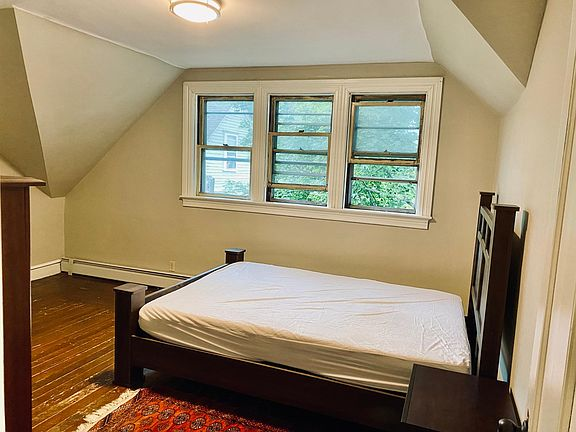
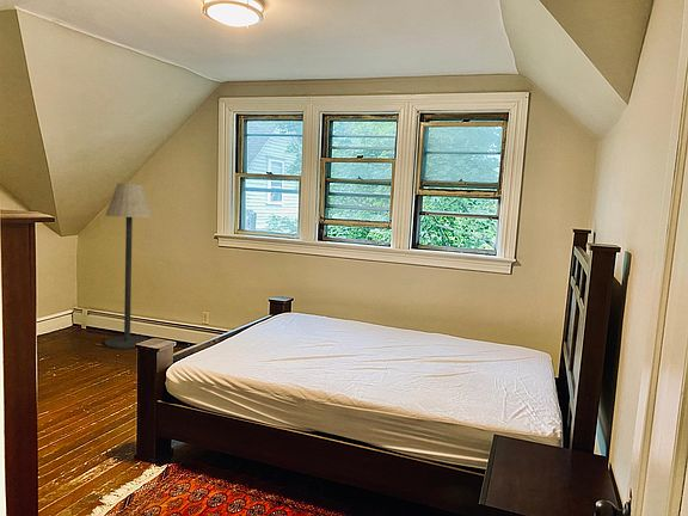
+ floor lamp [104,183,153,350]
